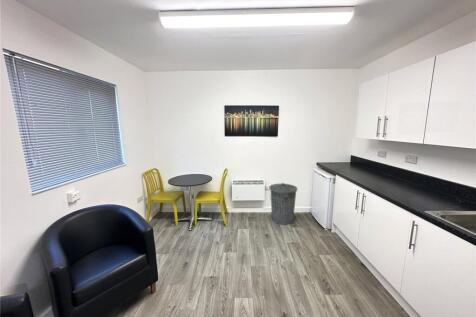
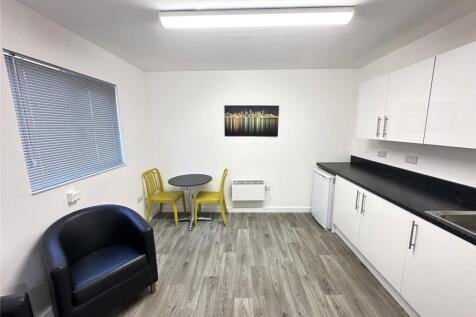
- trash can [268,182,298,226]
